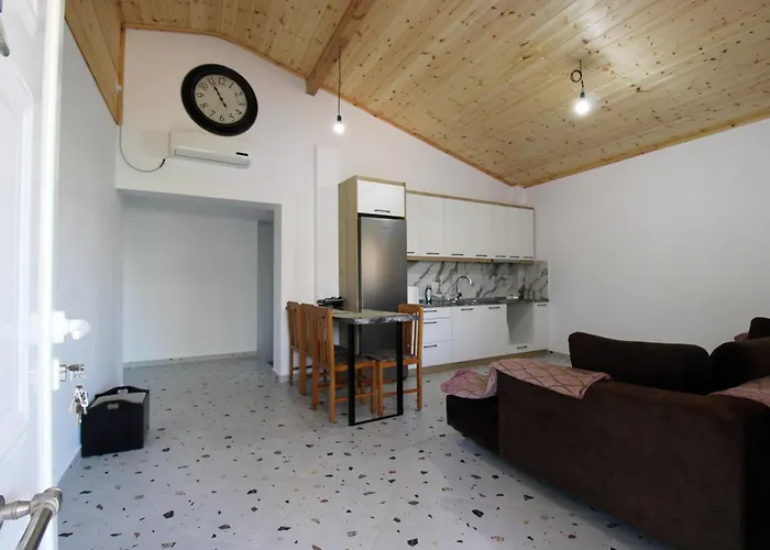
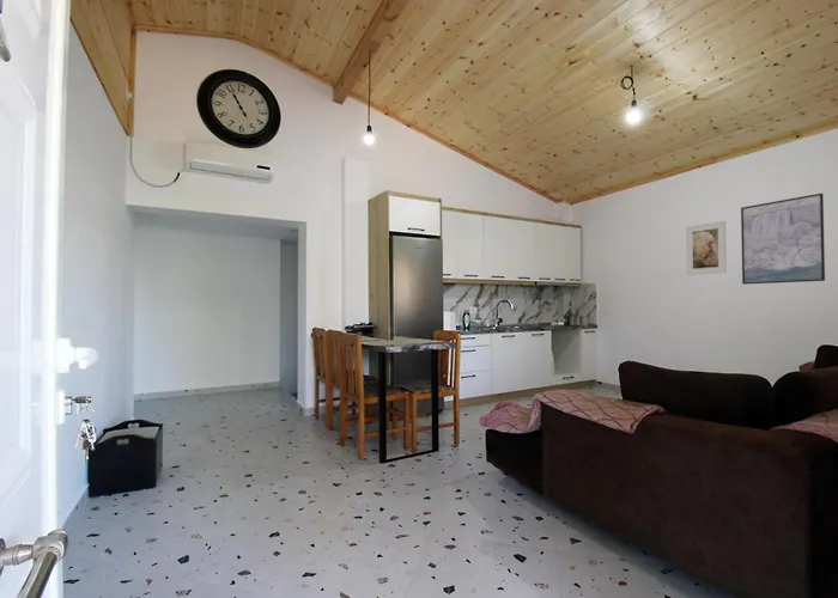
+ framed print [685,220,728,276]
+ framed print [740,193,826,286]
